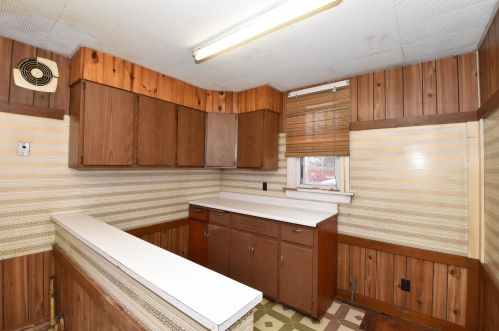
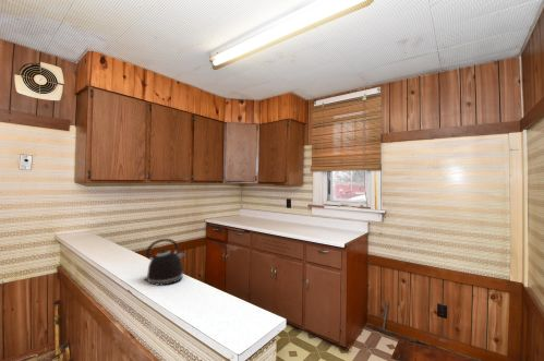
+ kettle [143,238,186,287]
